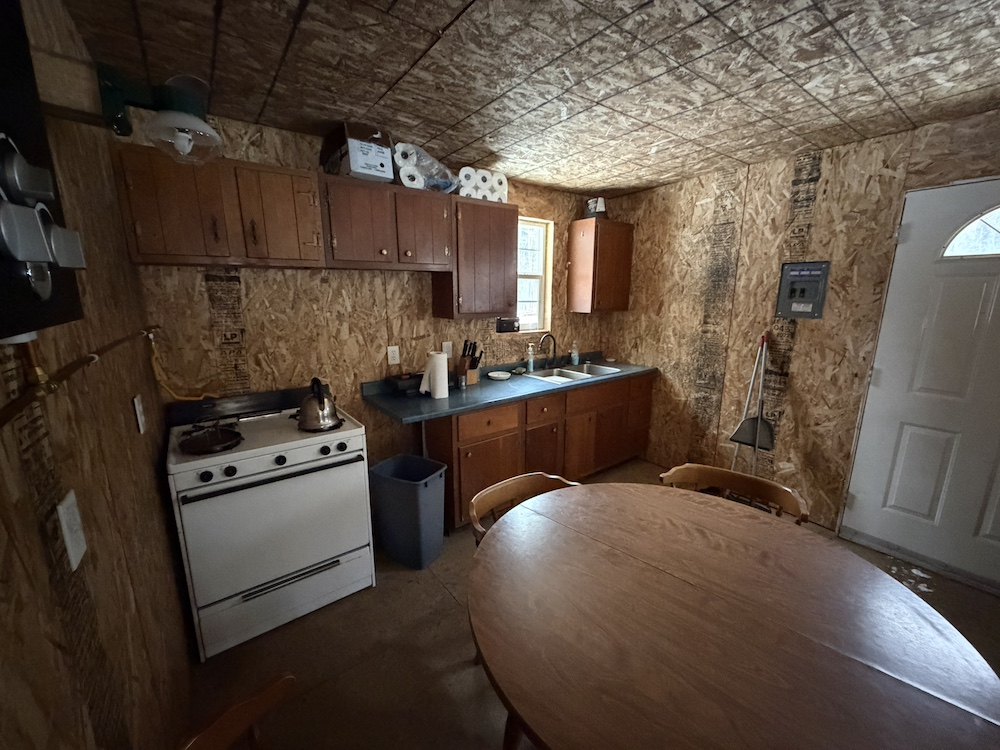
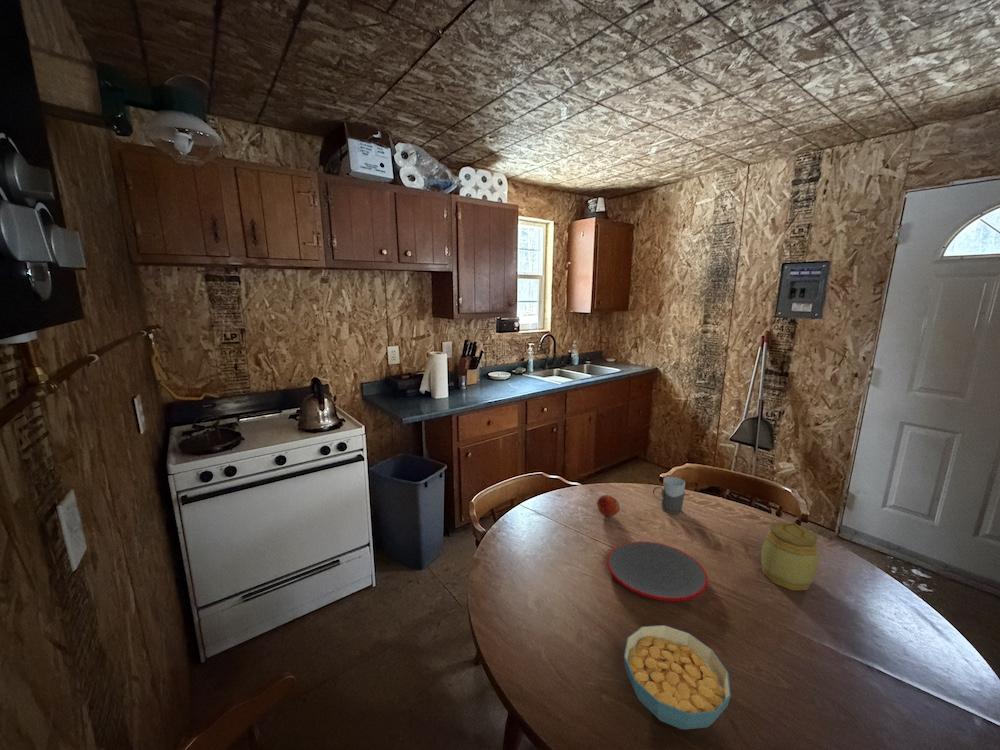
+ cereal bowl [623,624,732,730]
+ plate [606,541,709,602]
+ fruit [596,494,620,518]
+ jar [760,521,820,591]
+ mug [652,476,686,515]
